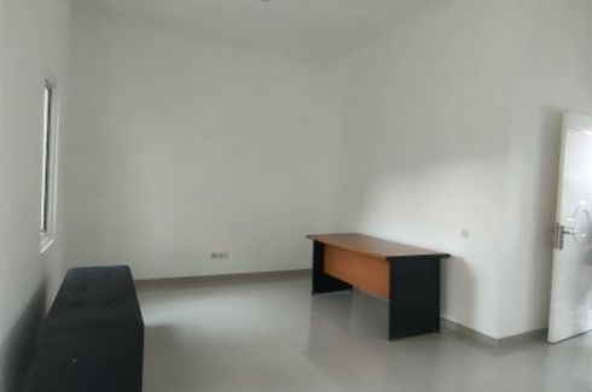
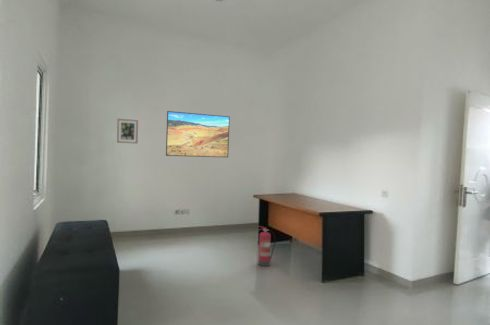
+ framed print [165,110,231,158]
+ fire extinguisher [257,225,277,267]
+ wall art [116,118,139,144]
